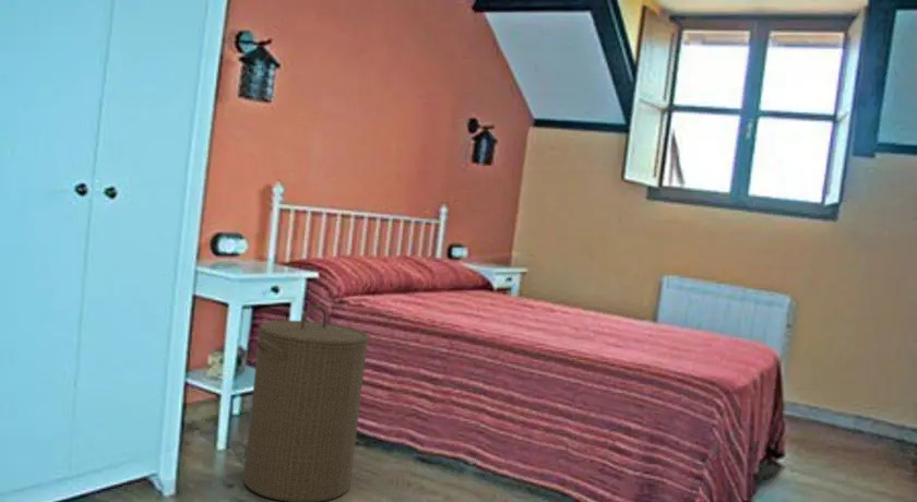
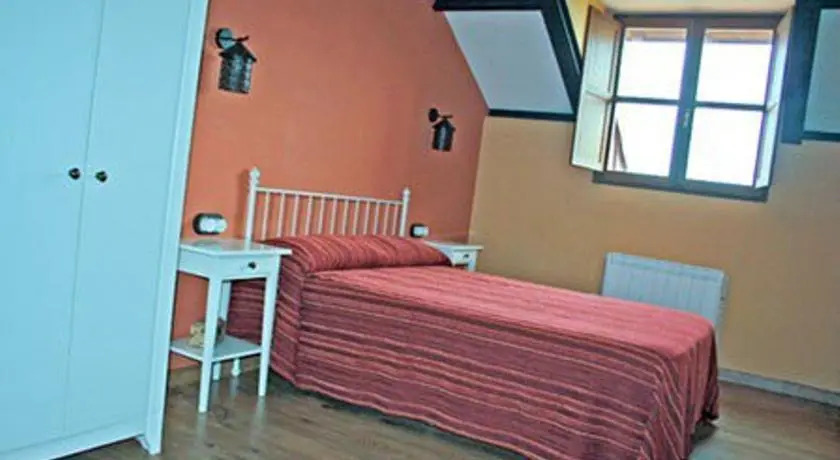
- laundry hamper [242,304,370,502]
